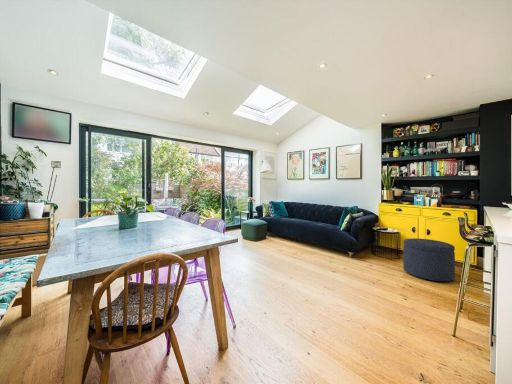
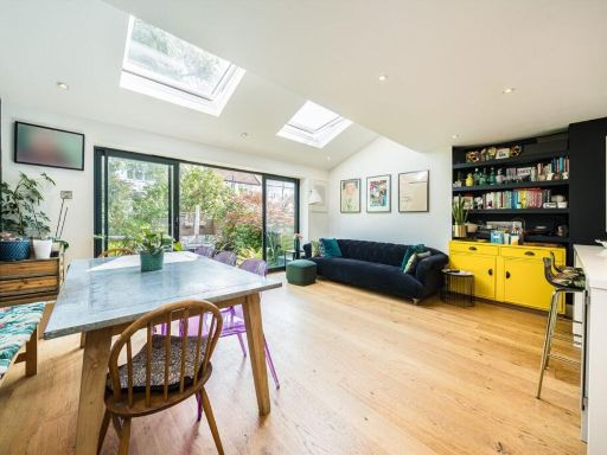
- ottoman [402,237,456,282]
